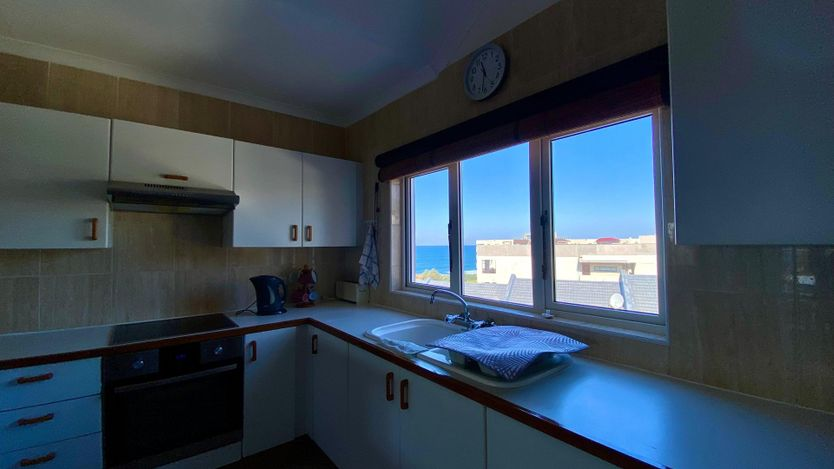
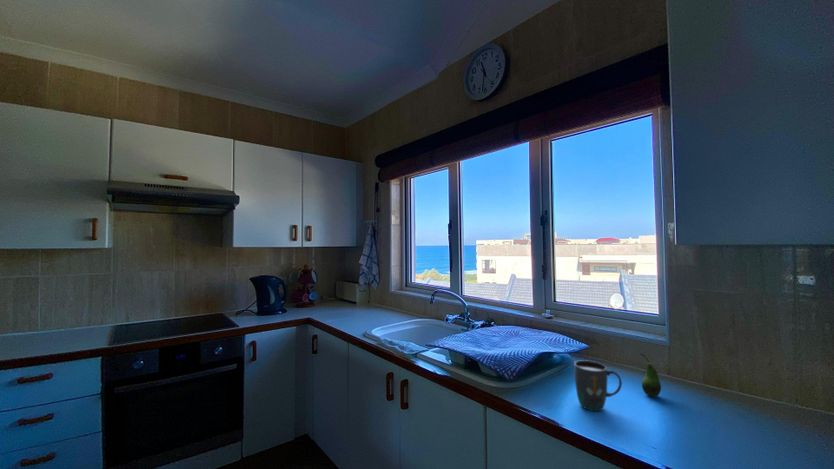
+ fruit [639,352,662,398]
+ mug [573,359,623,412]
